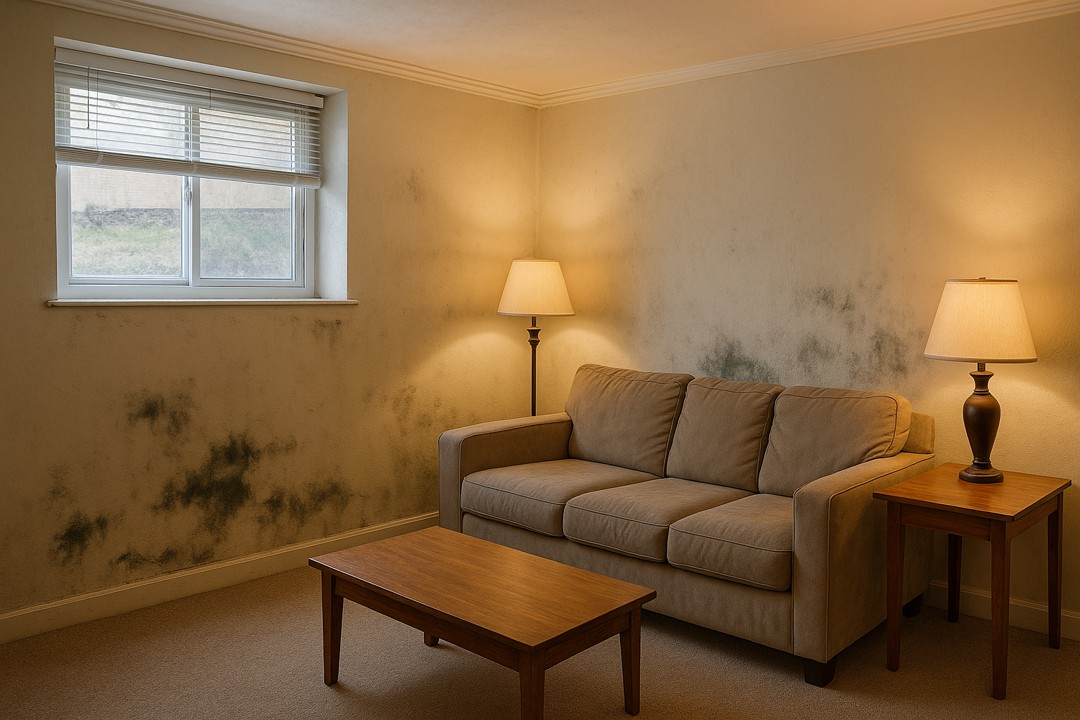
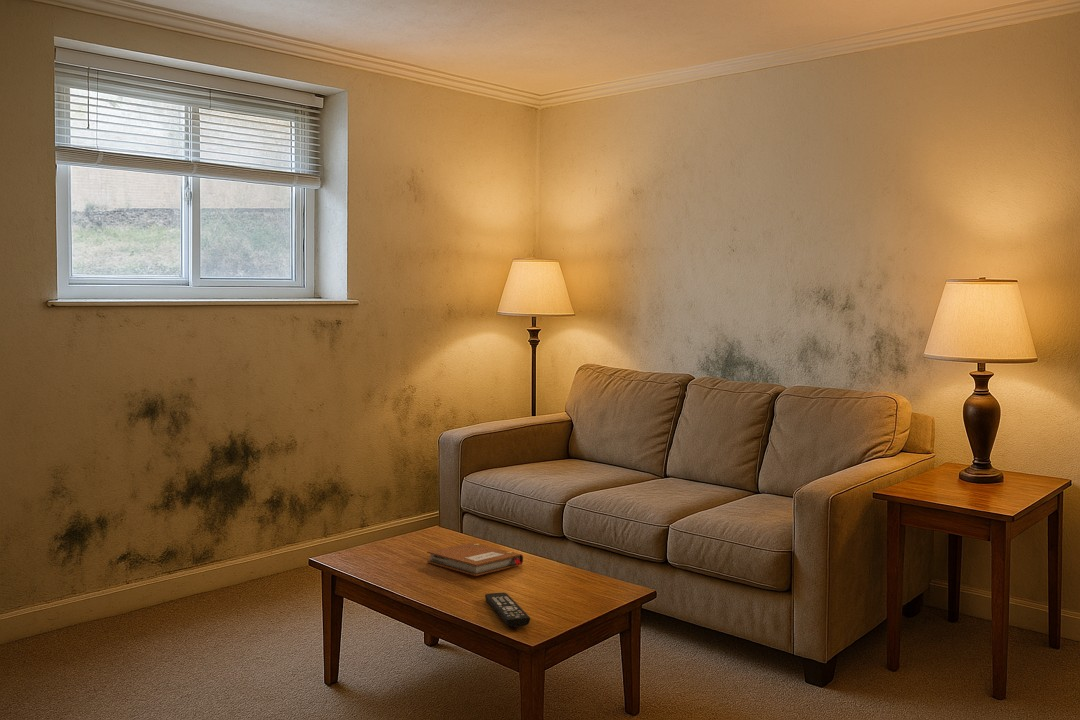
+ remote control [484,592,531,628]
+ notebook [426,541,524,577]
